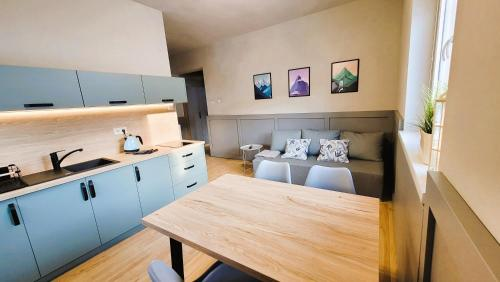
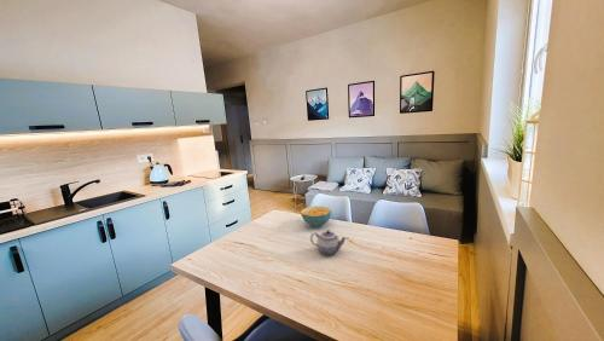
+ cereal bowl [300,206,332,229]
+ teapot [309,229,348,256]
